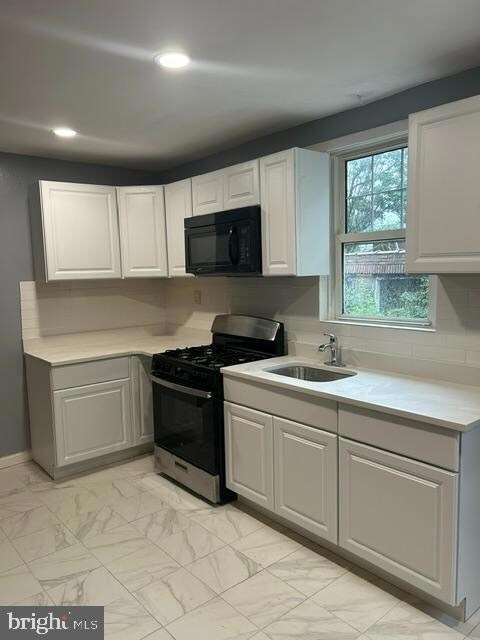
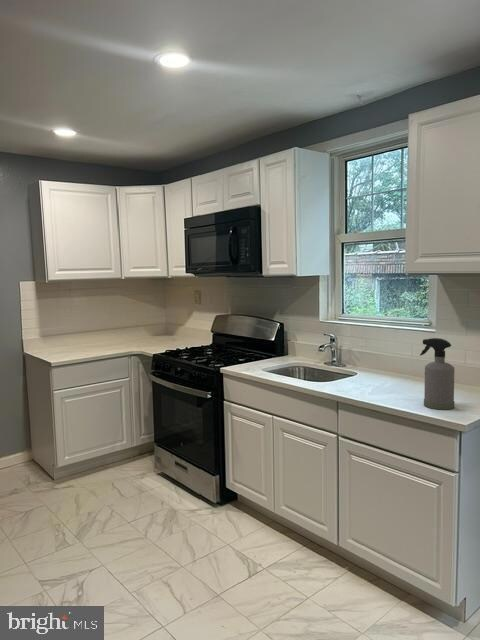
+ spray bottle [419,337,455,411]
